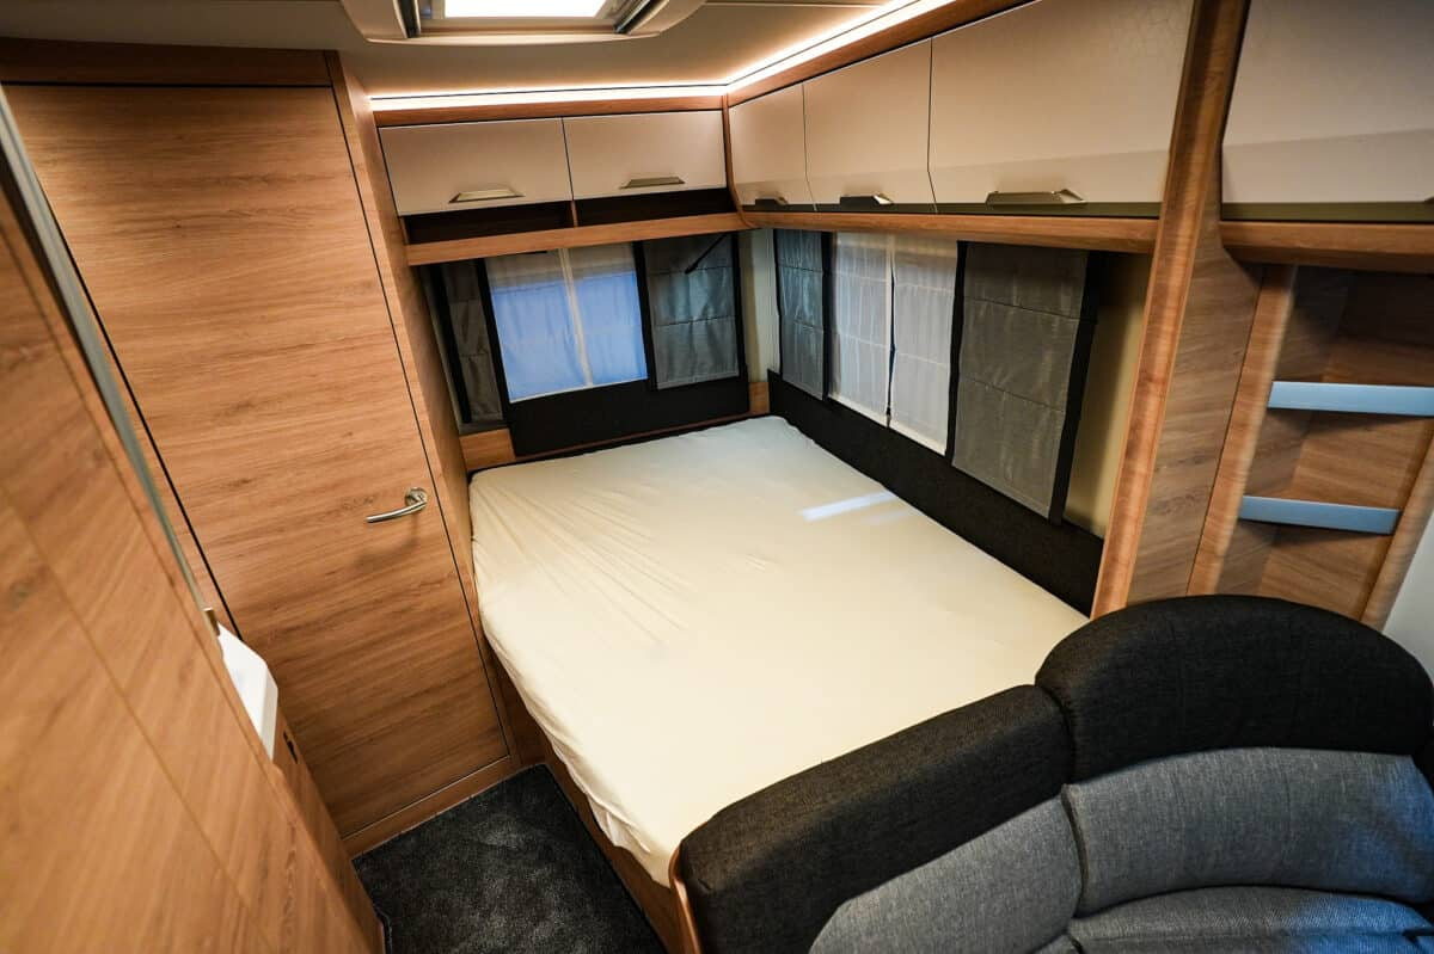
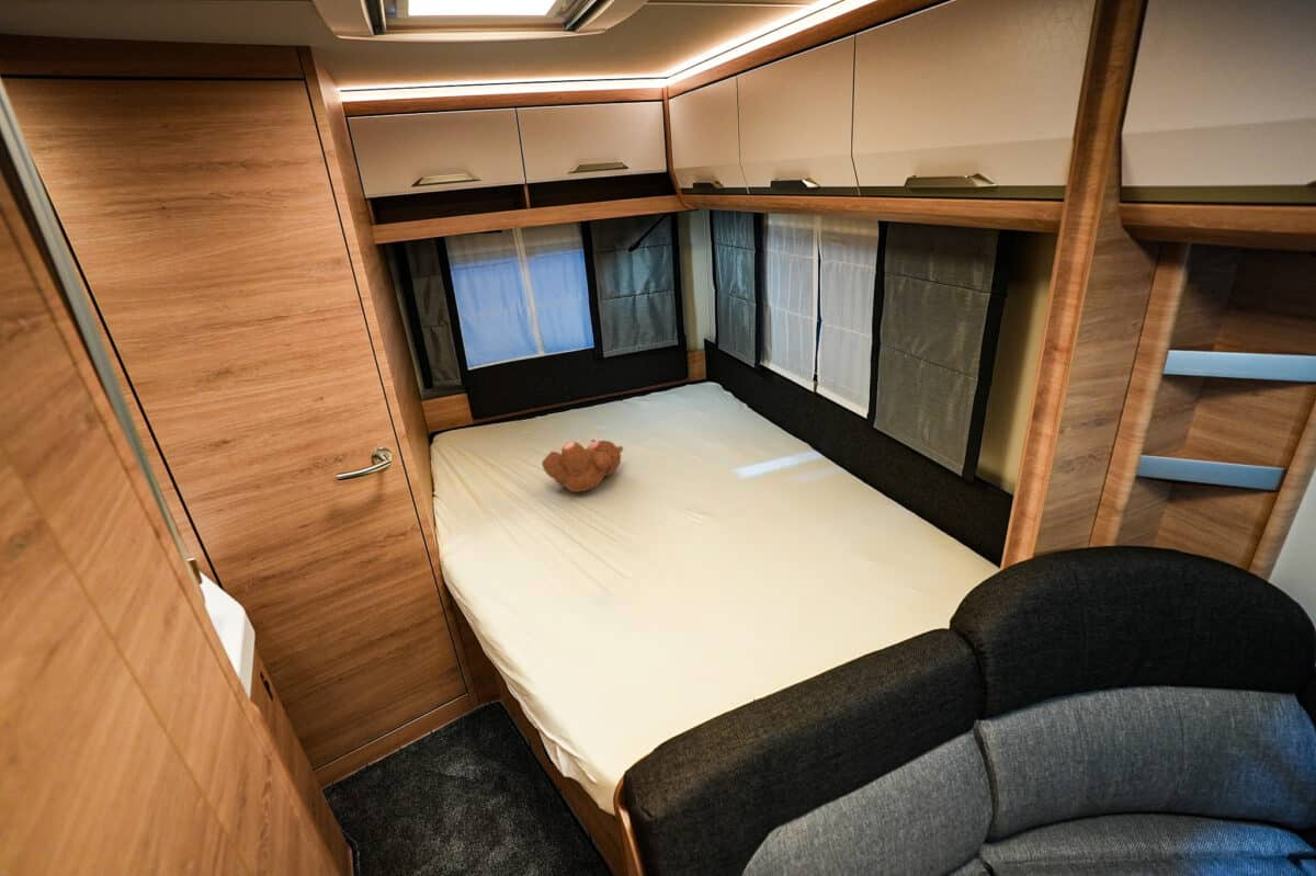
+ teddy bear [541,439,624,493]
